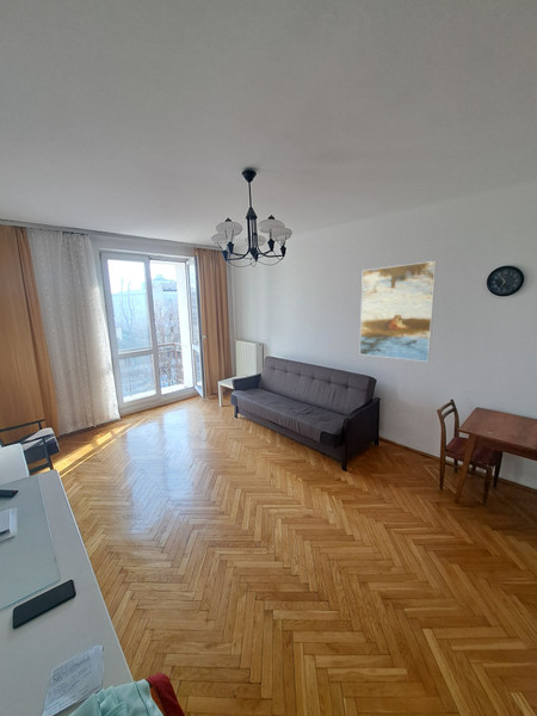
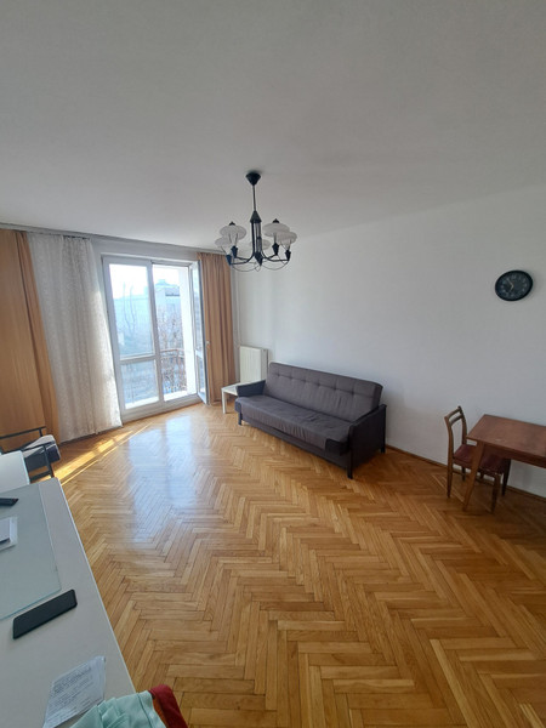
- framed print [359,260,438,363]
